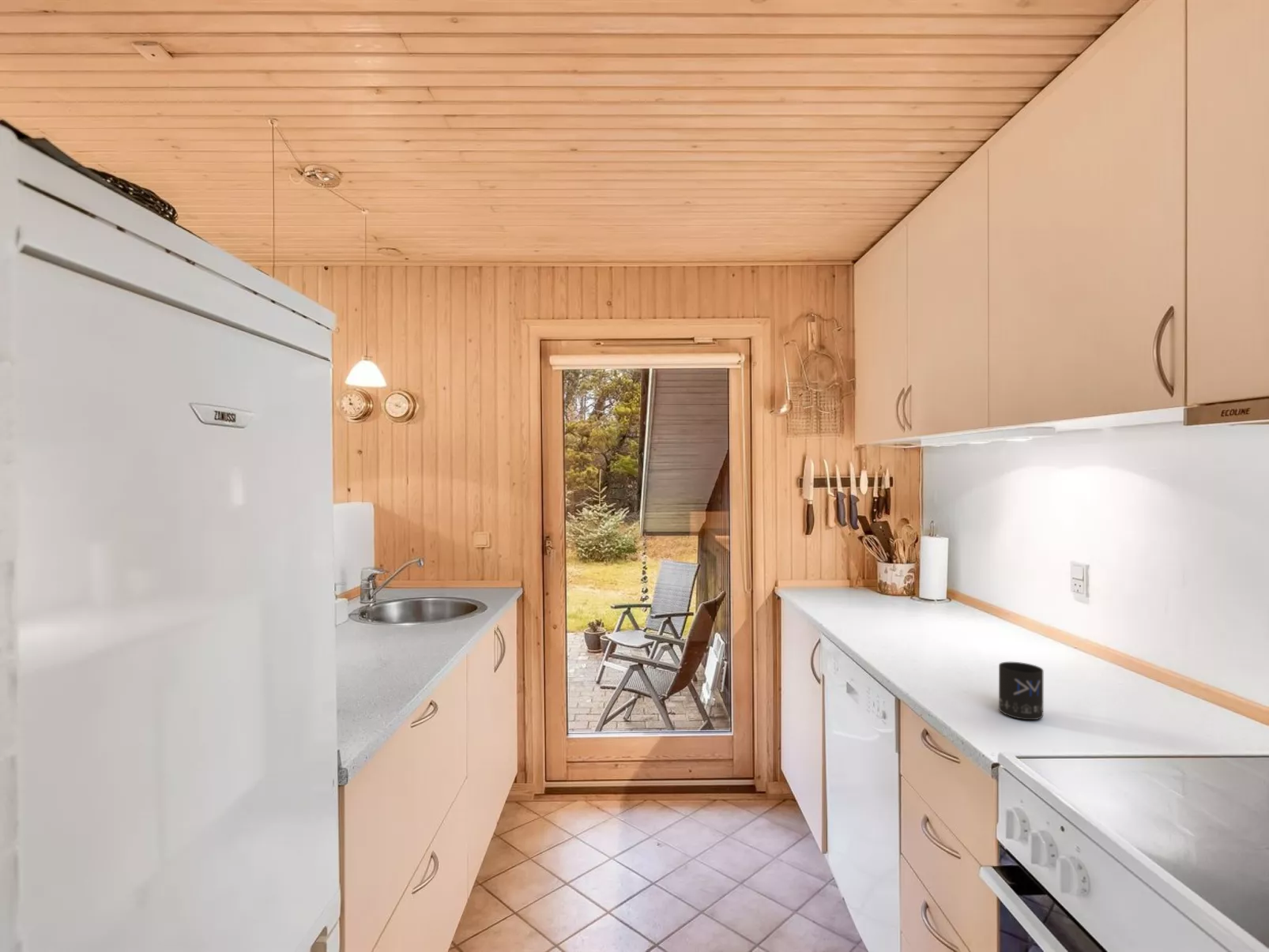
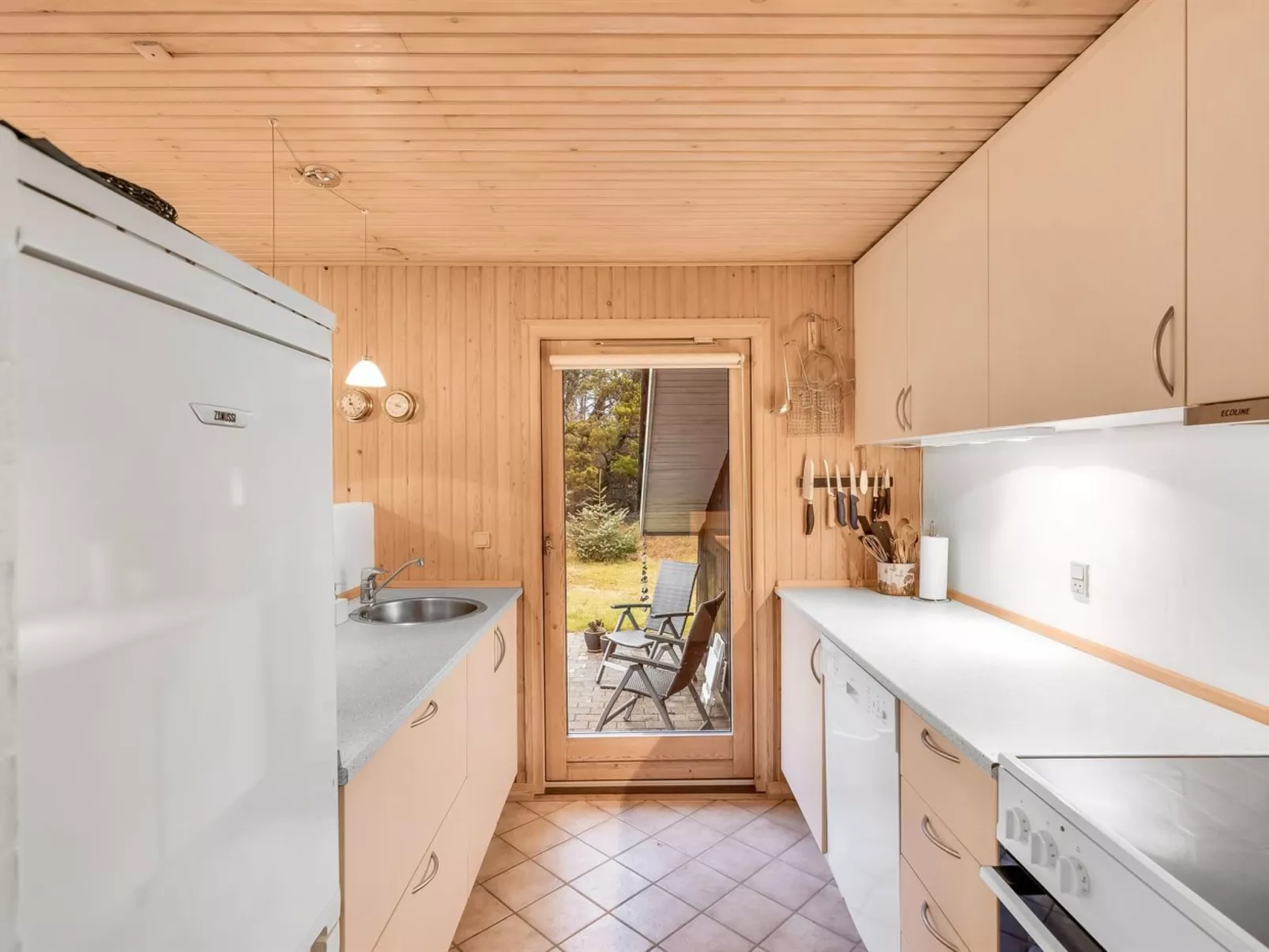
- mug [998,661,1045,721]
